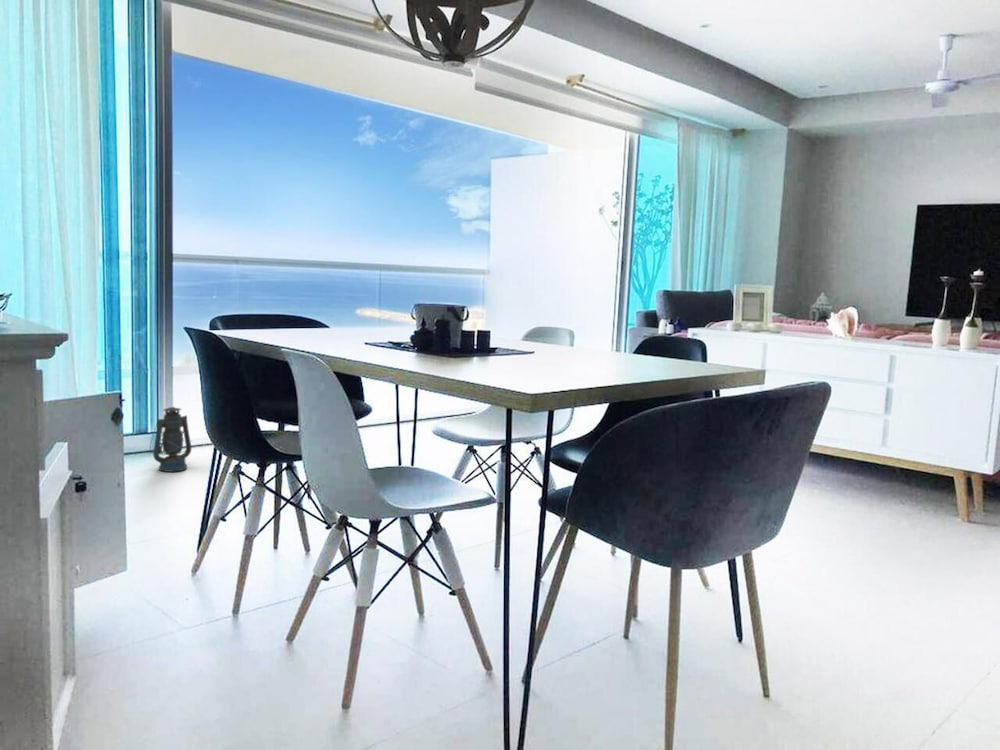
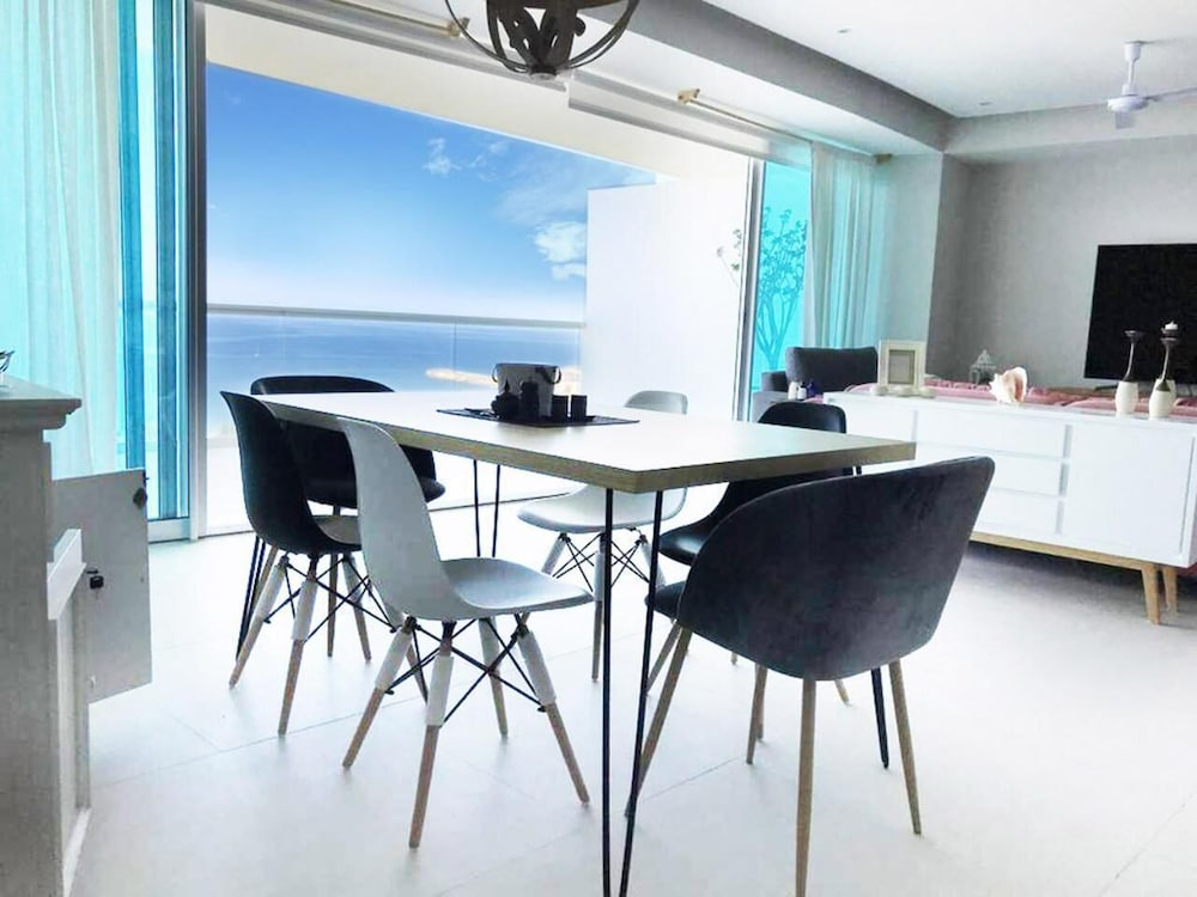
- lantern [149,406,193,473]
